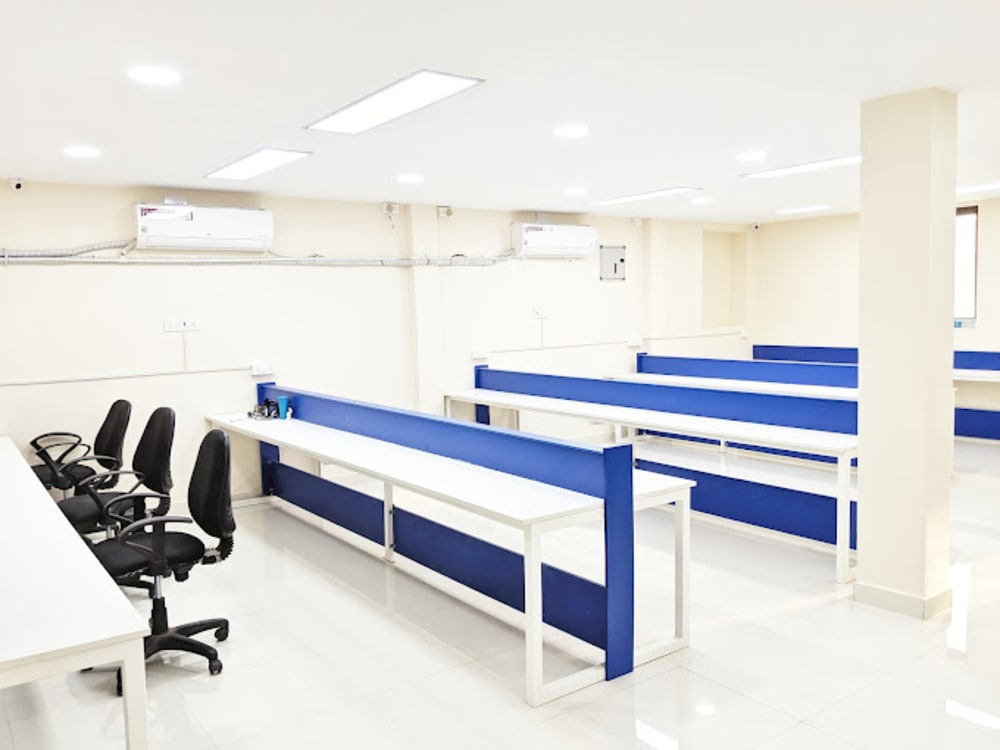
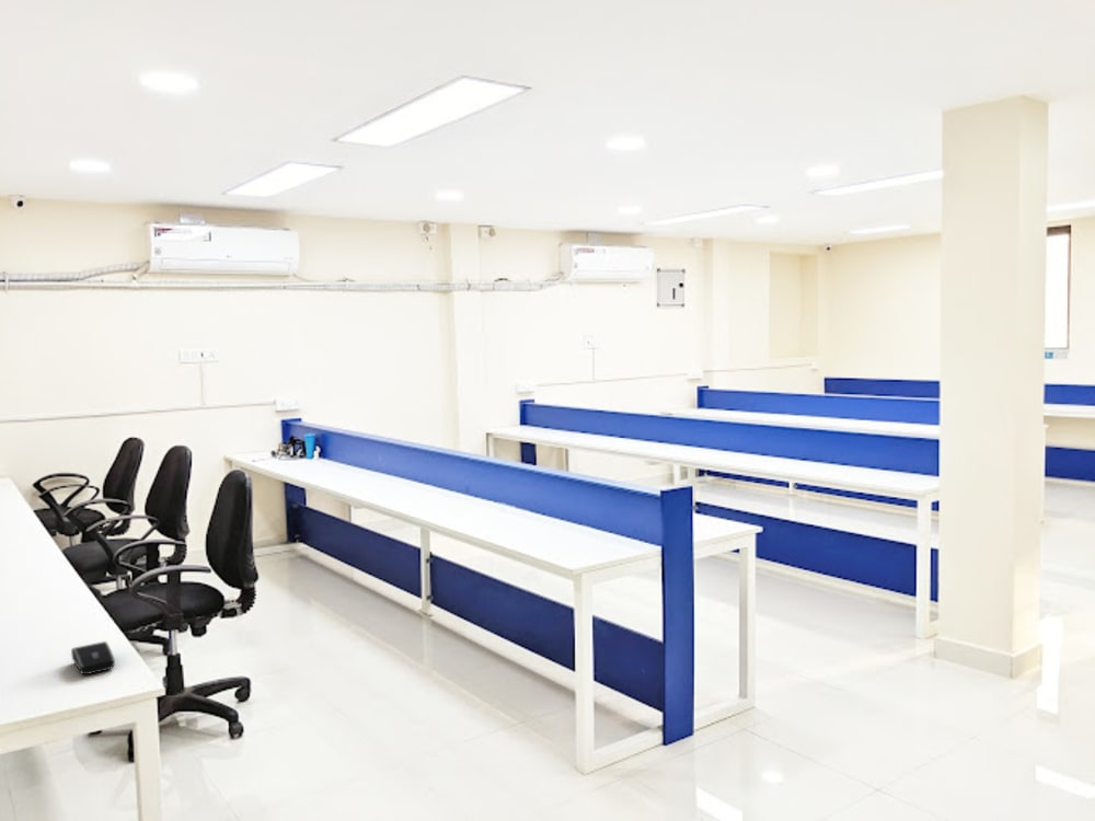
+ computer mouse [70,640,116,675]
